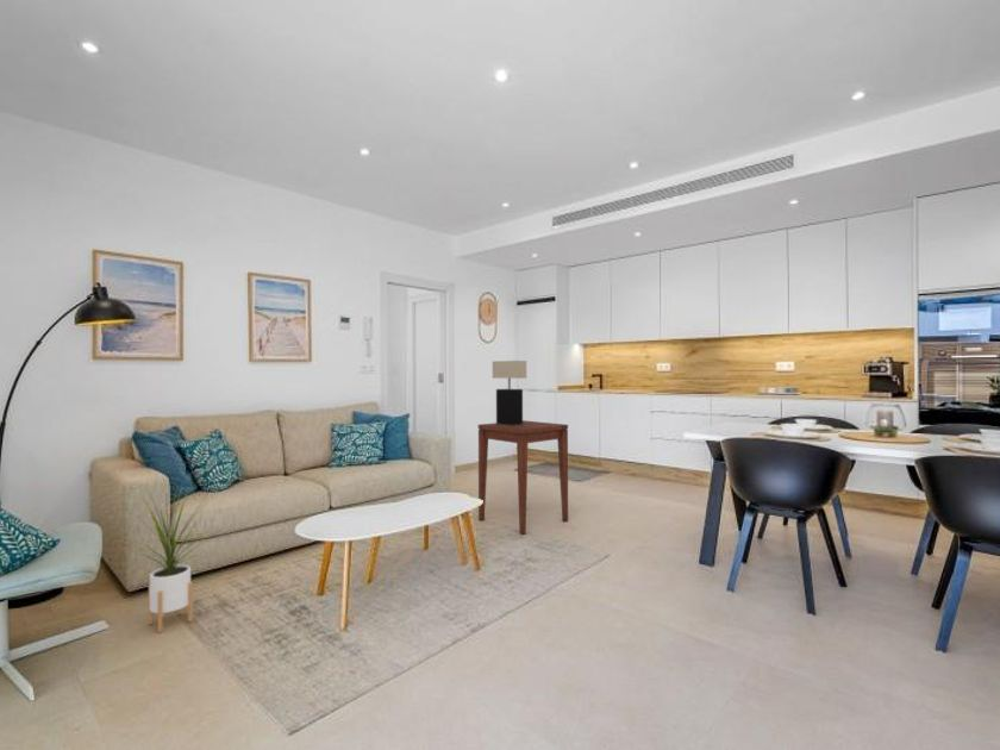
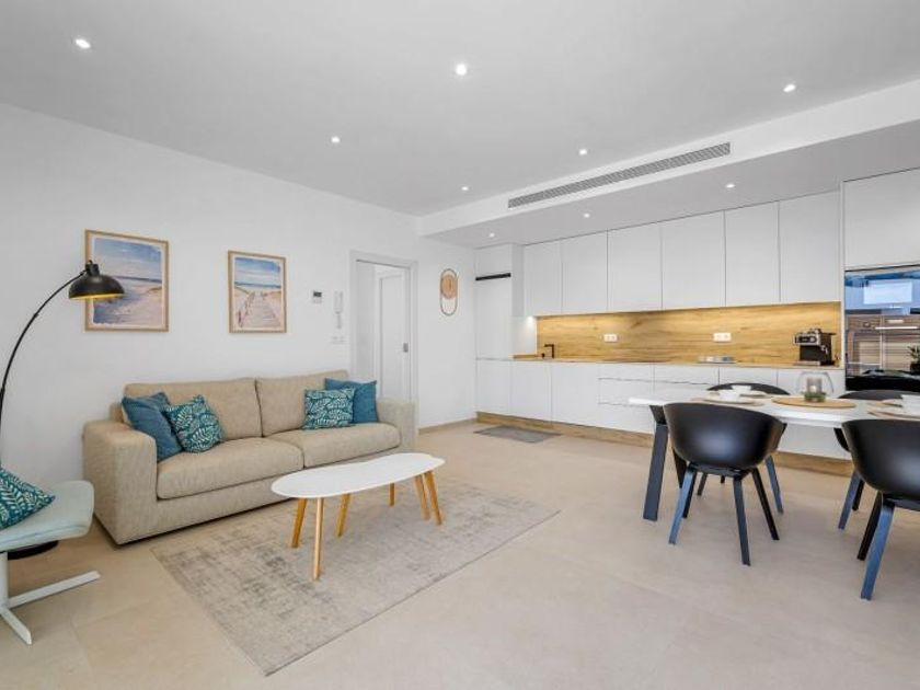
- house plant [124,483,210,635]
- side table [477,419,569,536]
- table lamp [492,360,527,425]
